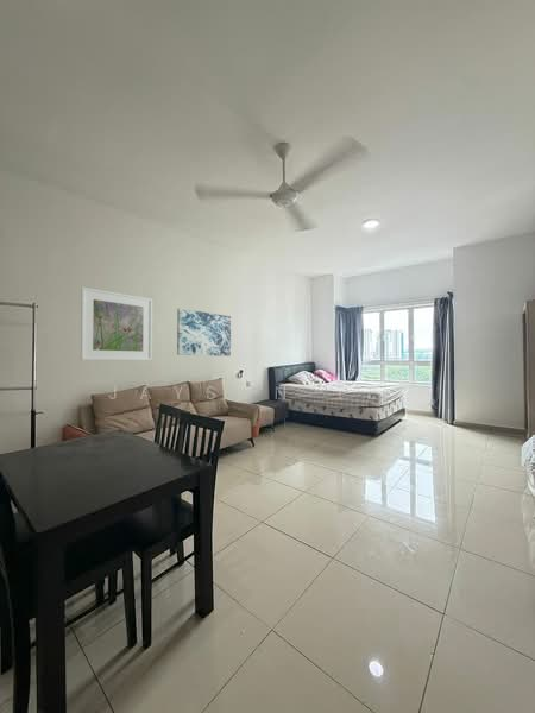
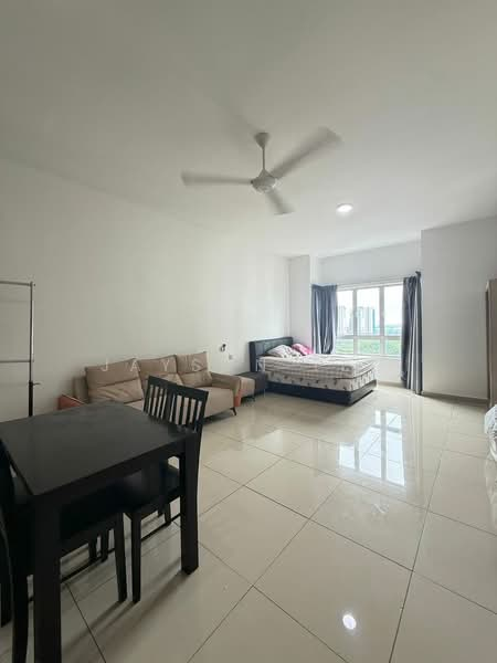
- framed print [80,286,153,361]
- wall art [176,308,232,358]
